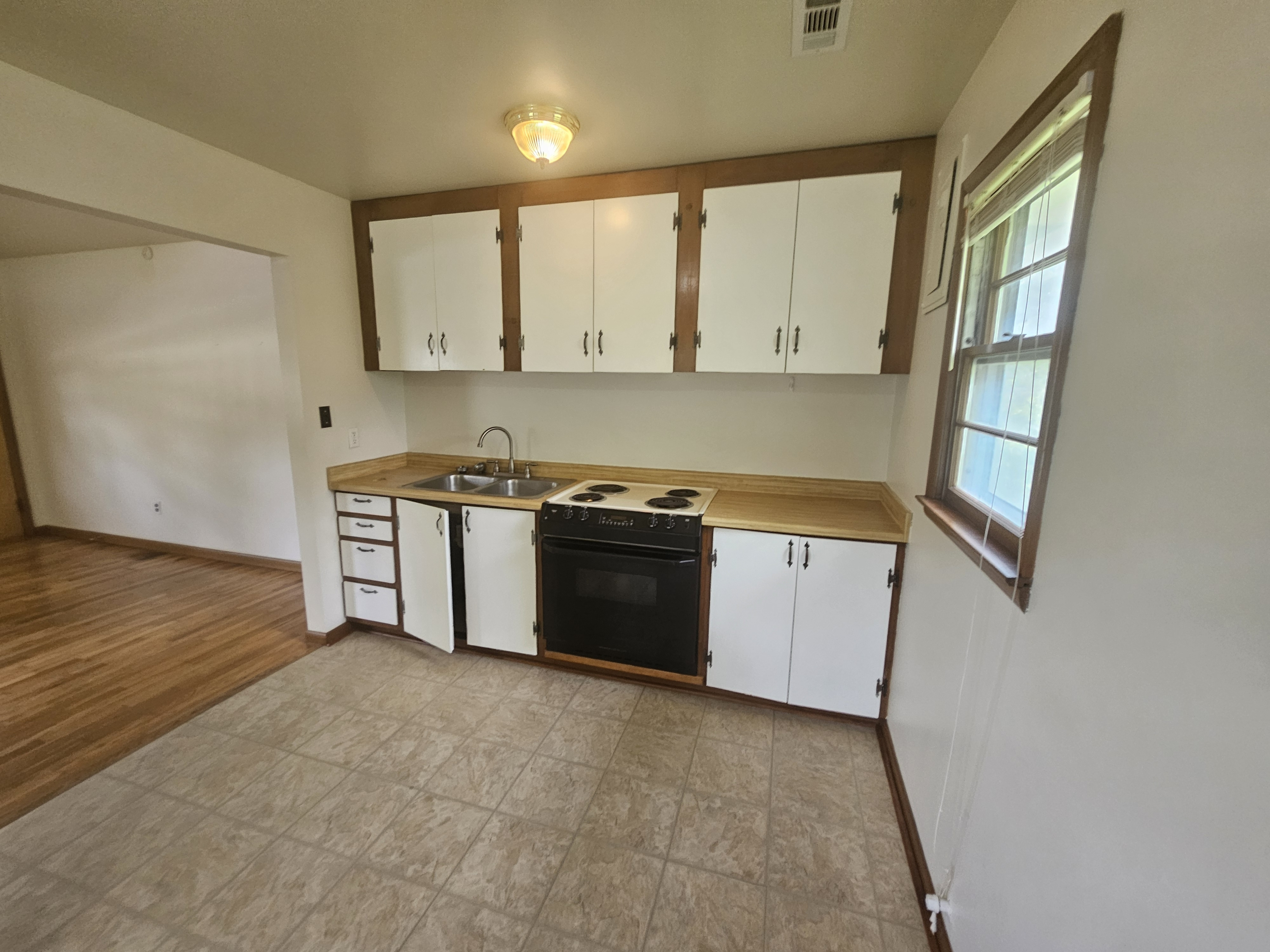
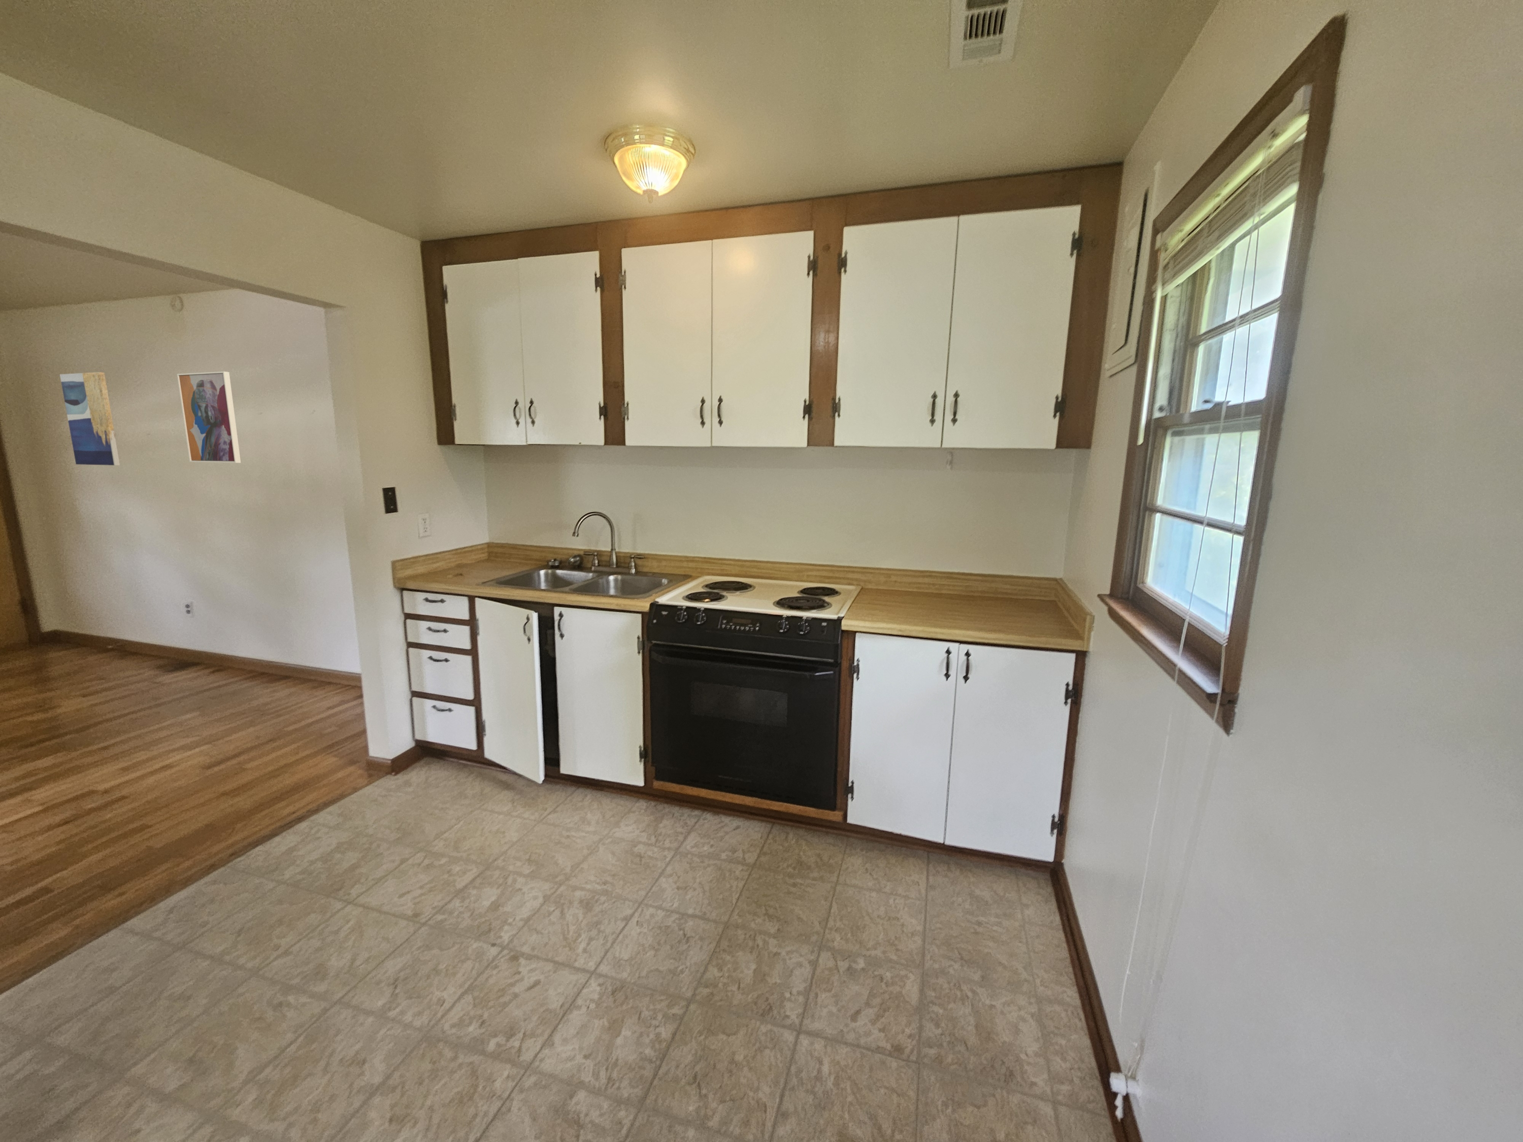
+ wall art [60,372,120,465]
+ wall art [176,371,241,463]
